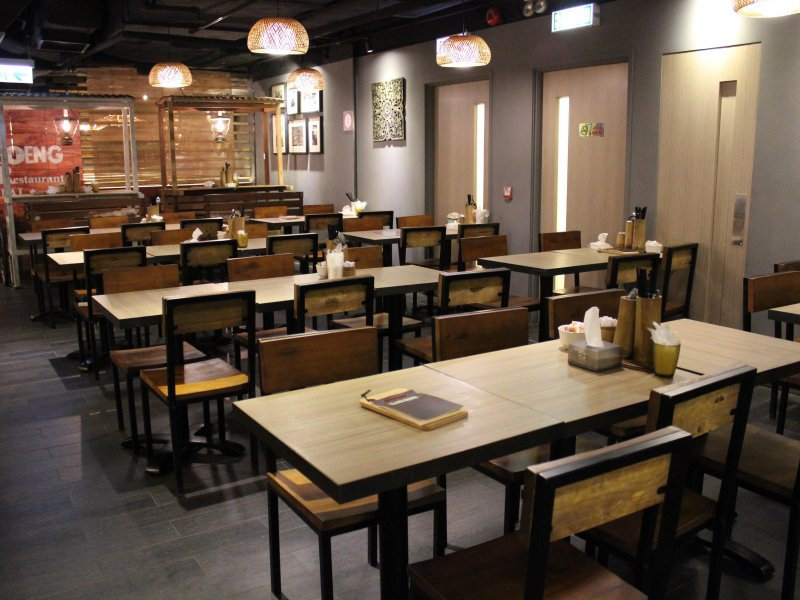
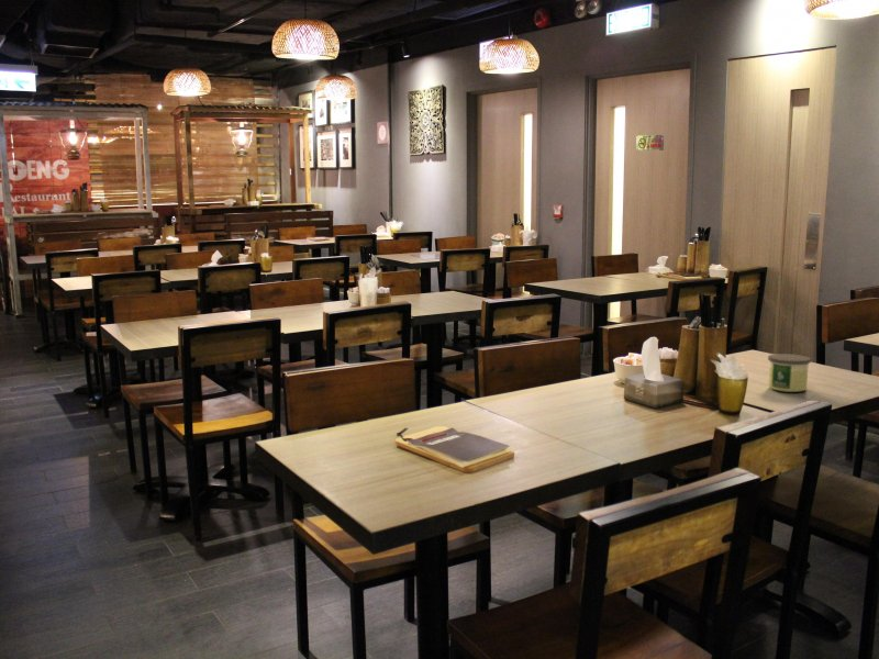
+ candle [767,353,812,393]
